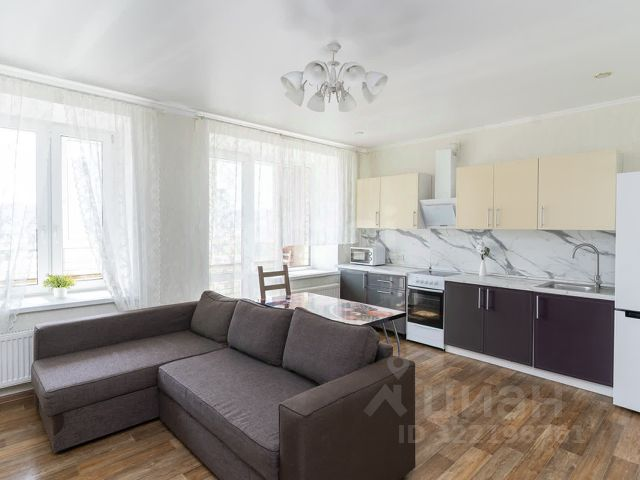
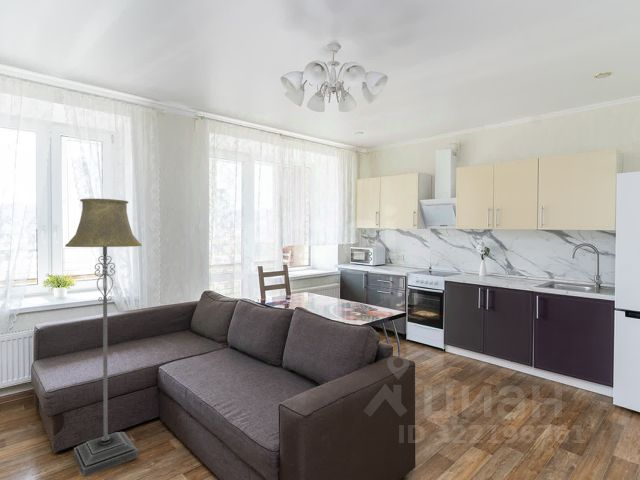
+ floor lamp [64,198,143,478]
